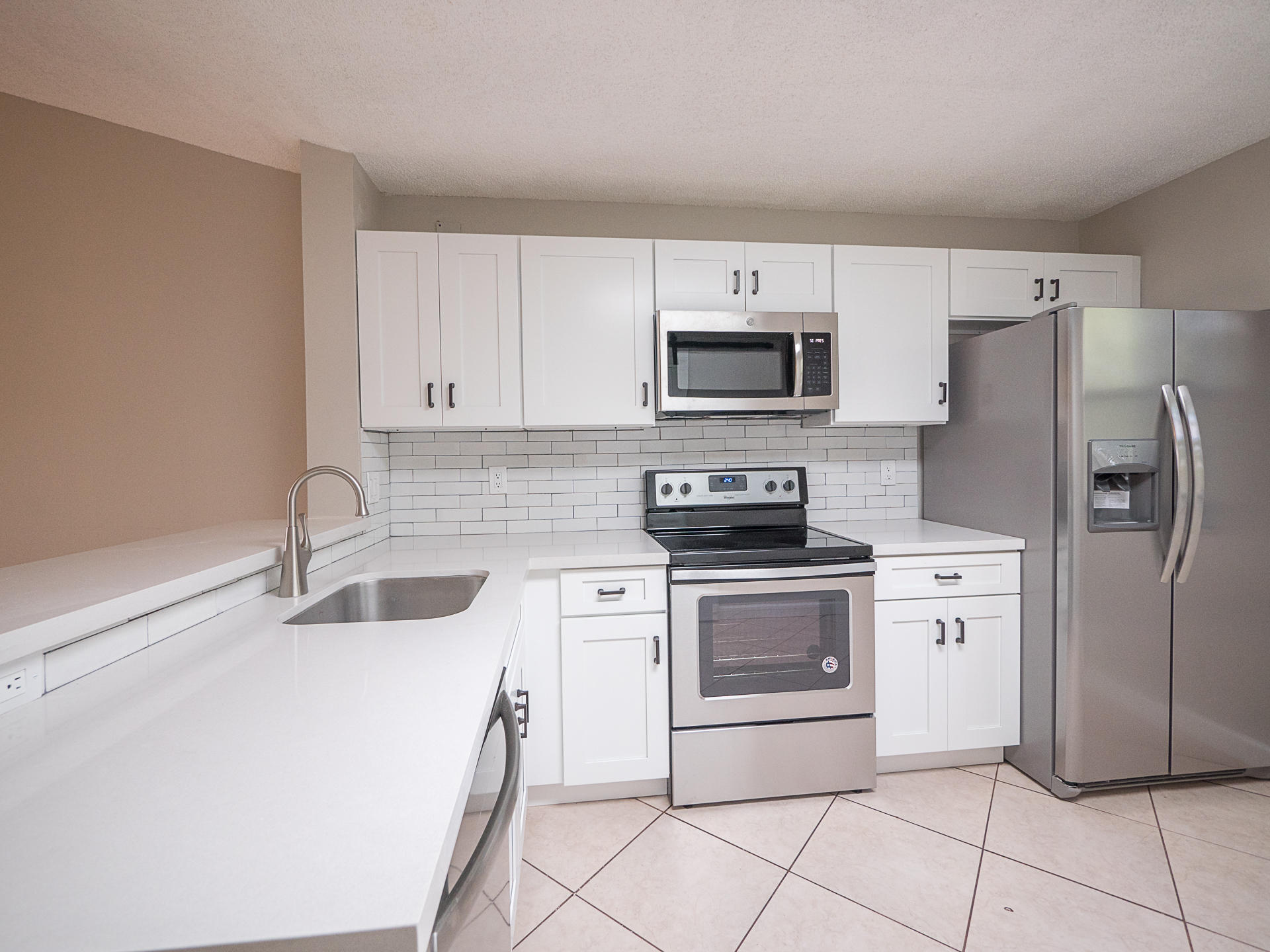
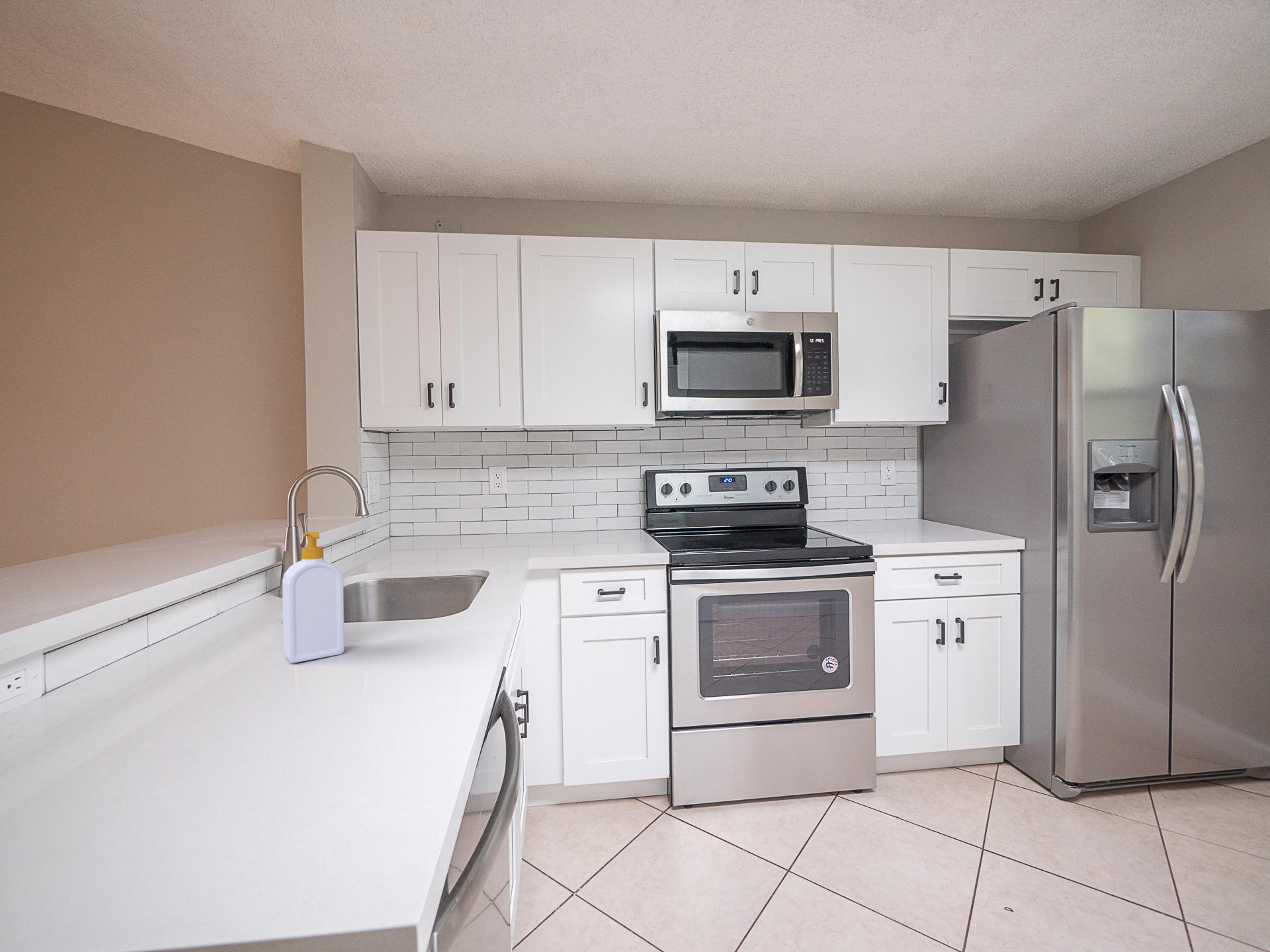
+ soap bottle [282,531,345,664]
